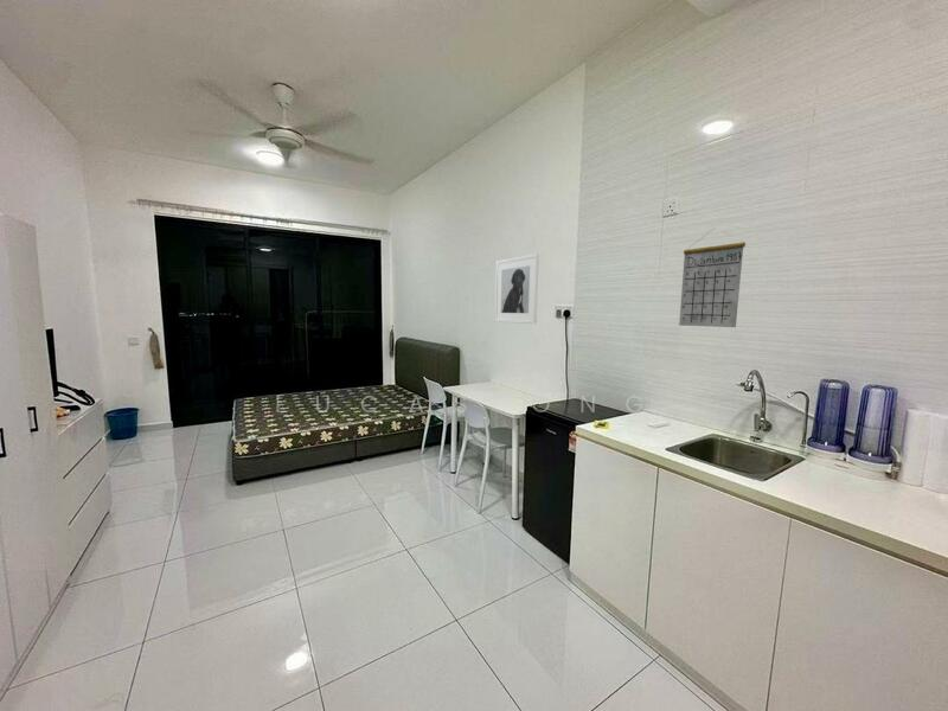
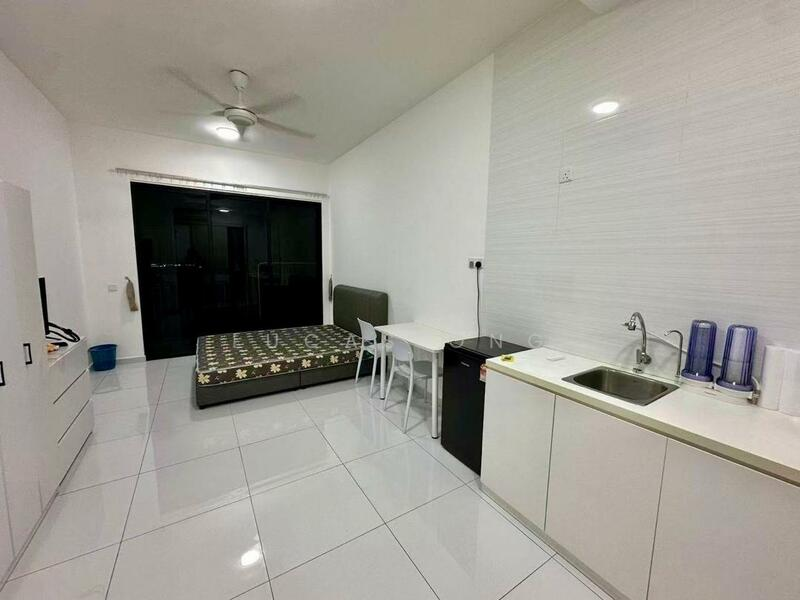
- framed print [494,252,540,325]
- calendar [678,228,747,328]
